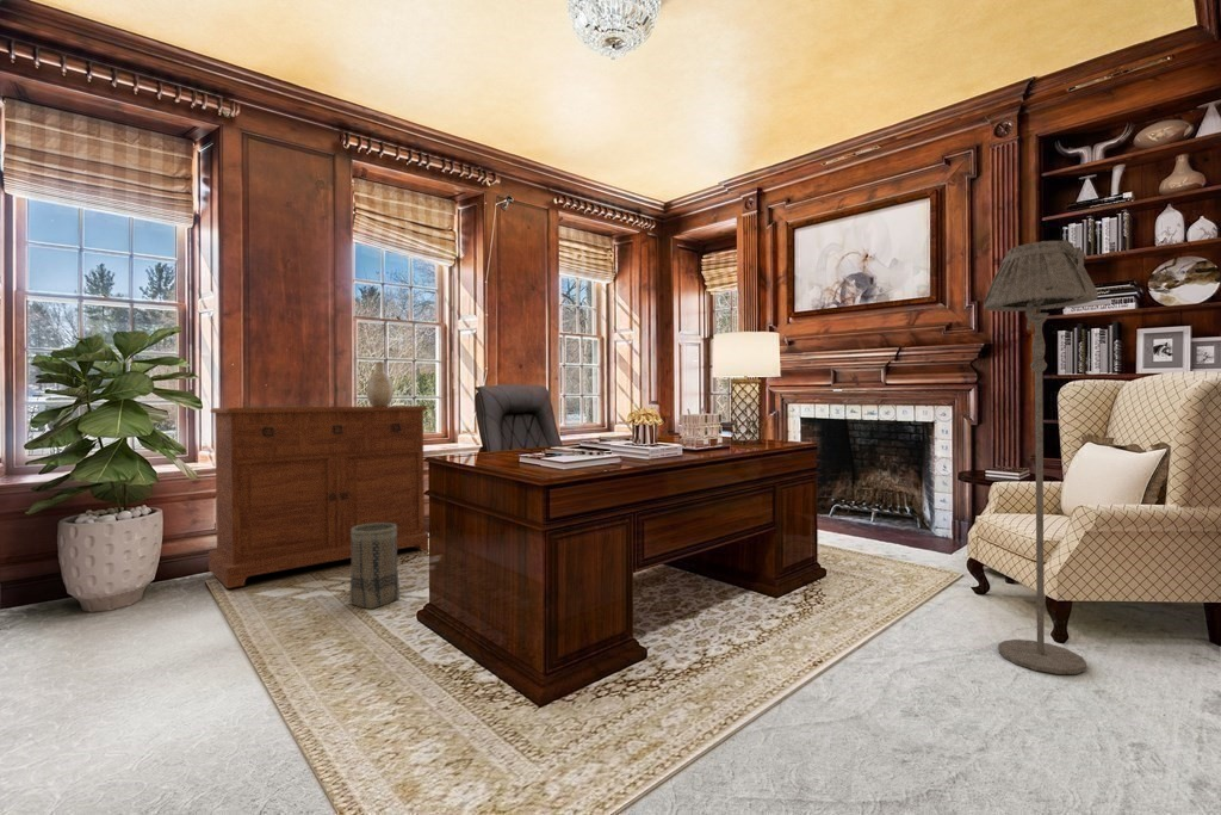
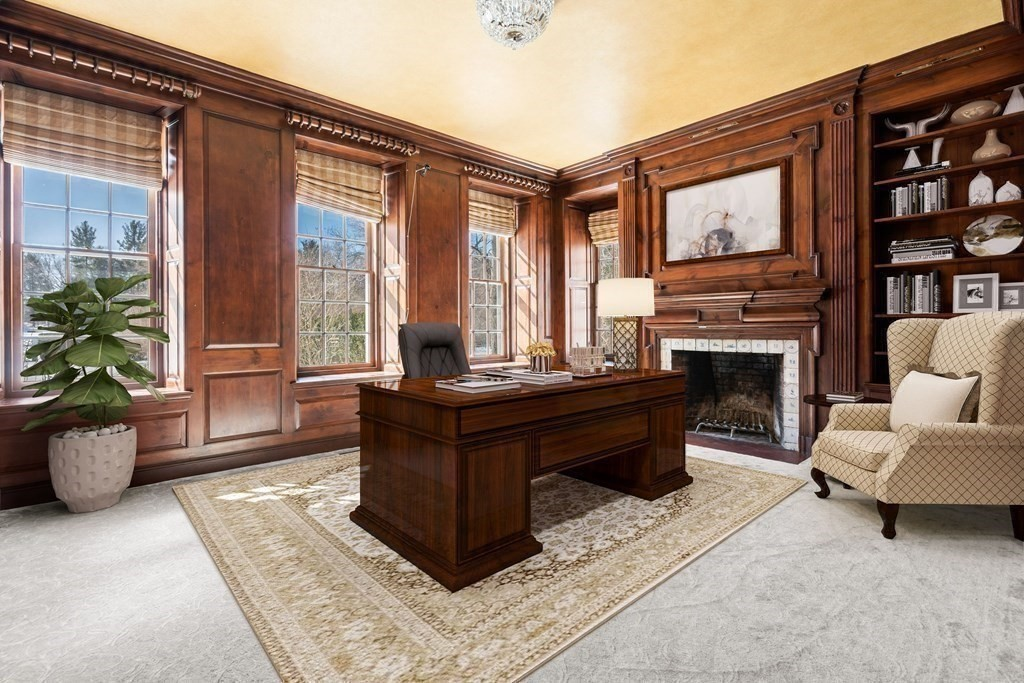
- floor lamp [983,239,1099,675]
- decorative vase [365,360,395,407]
- sideboard [207,405,429,589]
- basket [348,523,401,610]
